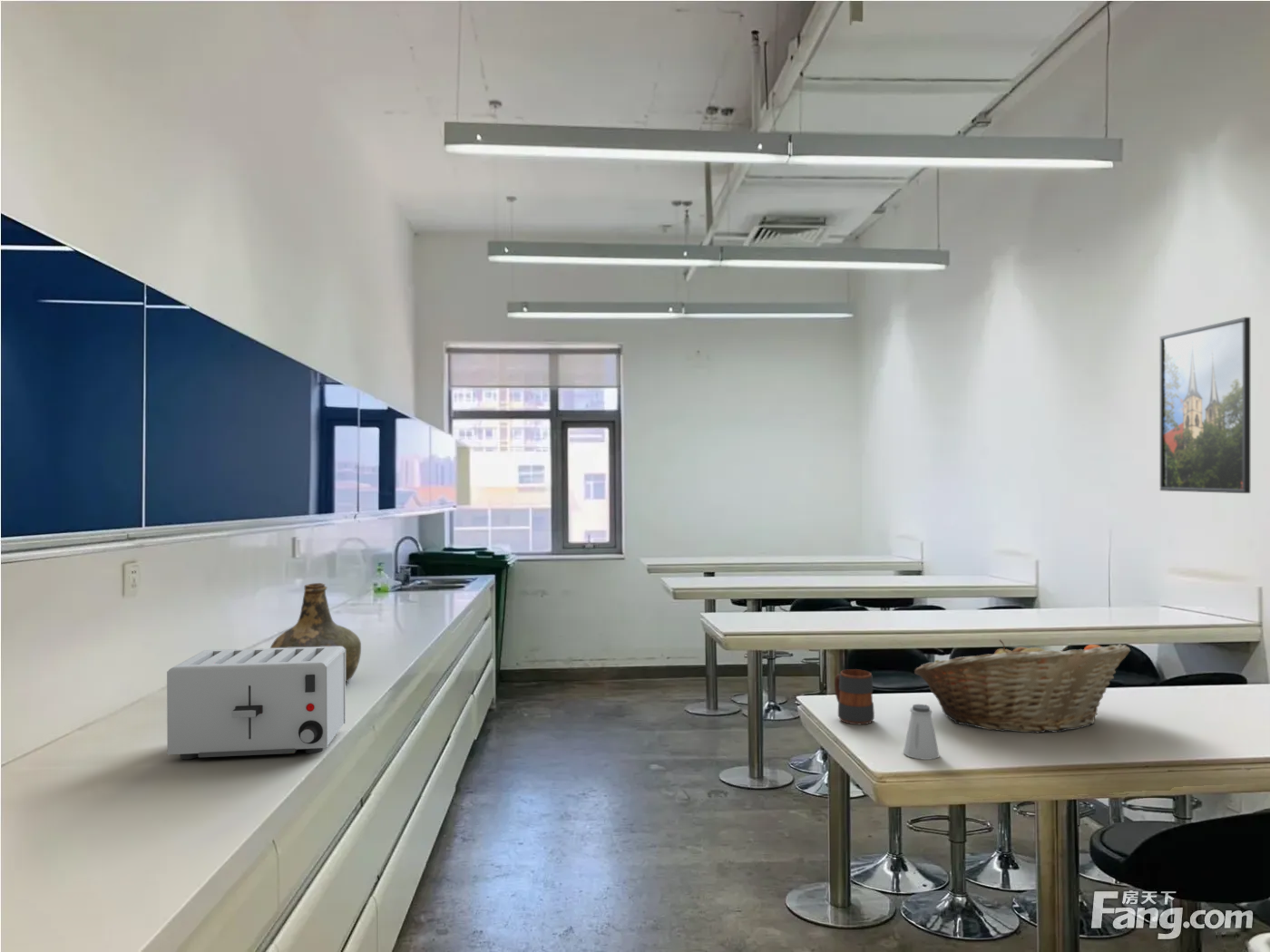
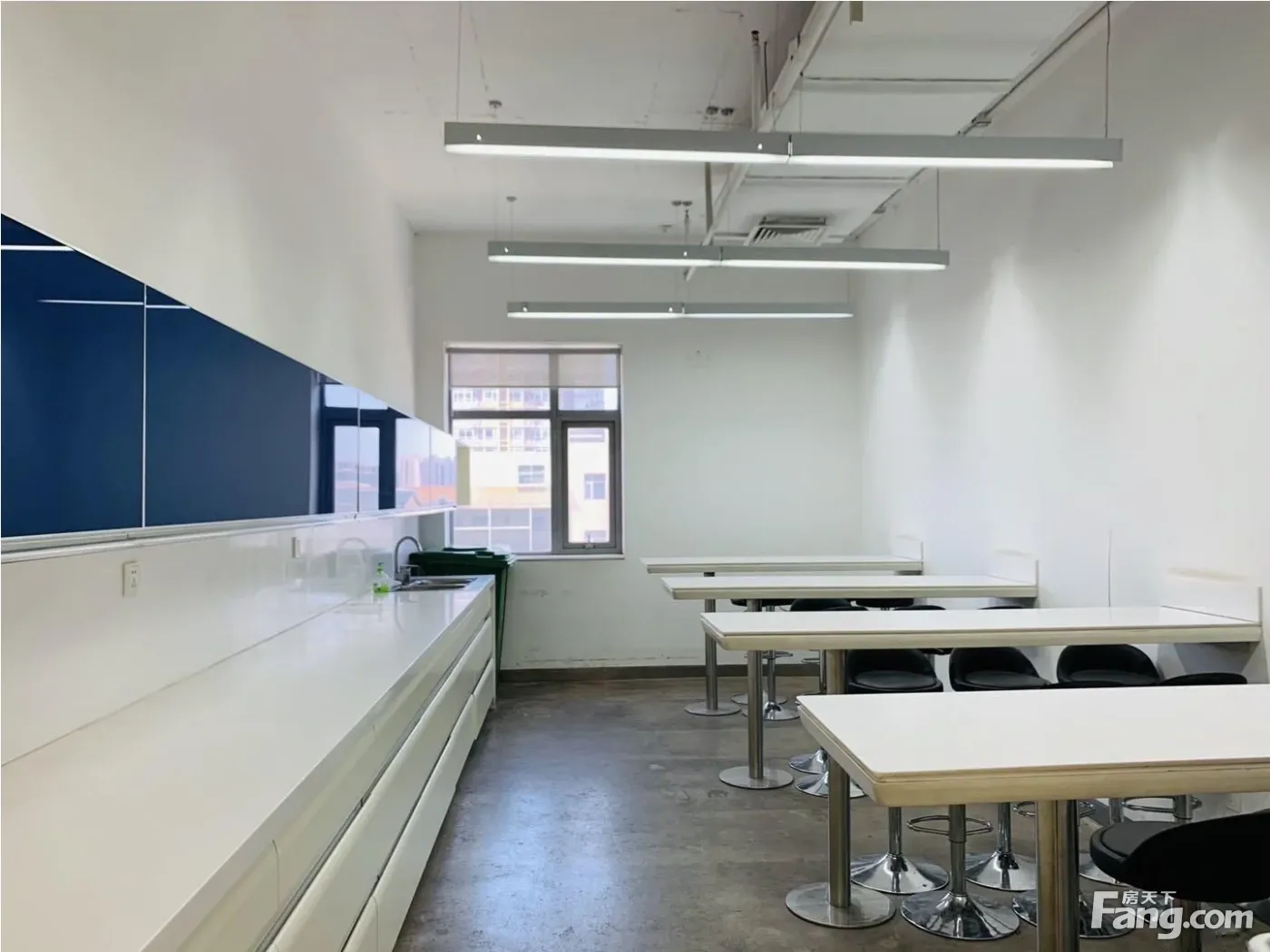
- mug [834,668,875,725]
- bottle [269,582,362,683]
- toaster [166,646,347,760]
- fruit basket [913,639,1131,734]
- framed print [1159,316,1251,494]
- saltshaker [903,704,940,761]
